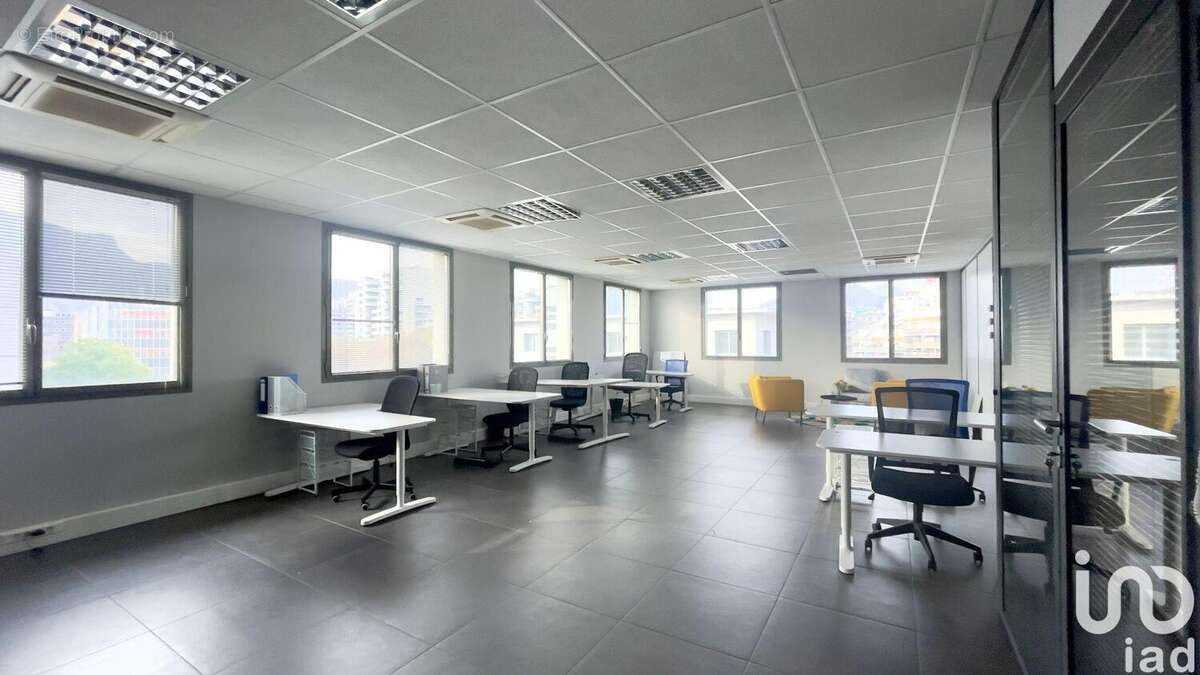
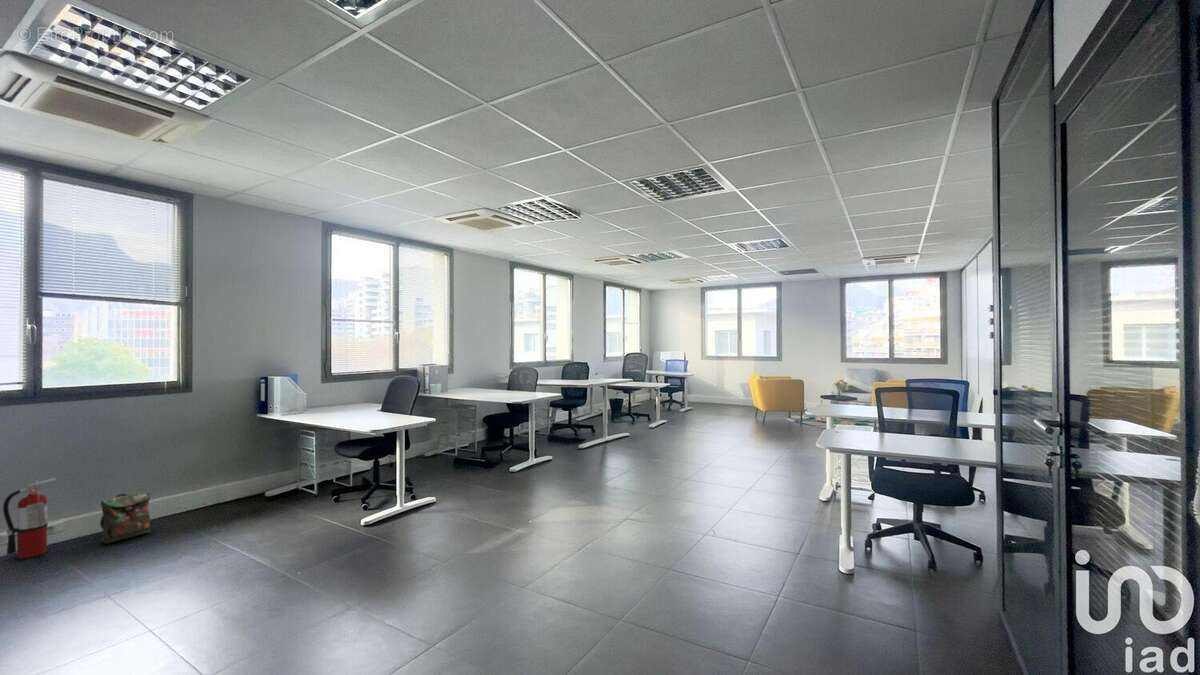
+ fire extinguisher [2,477,60,560]
+ backpack [99,491,152,545]
